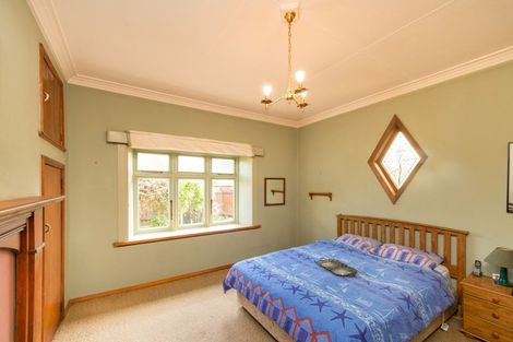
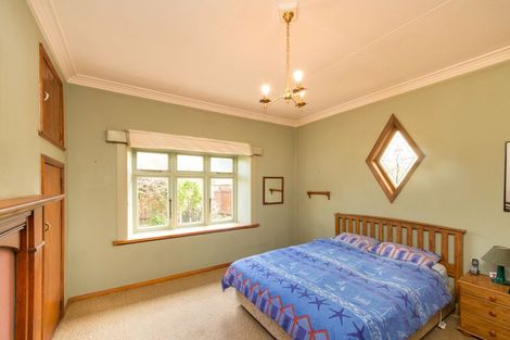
- serving tray [317,257,359,276]
